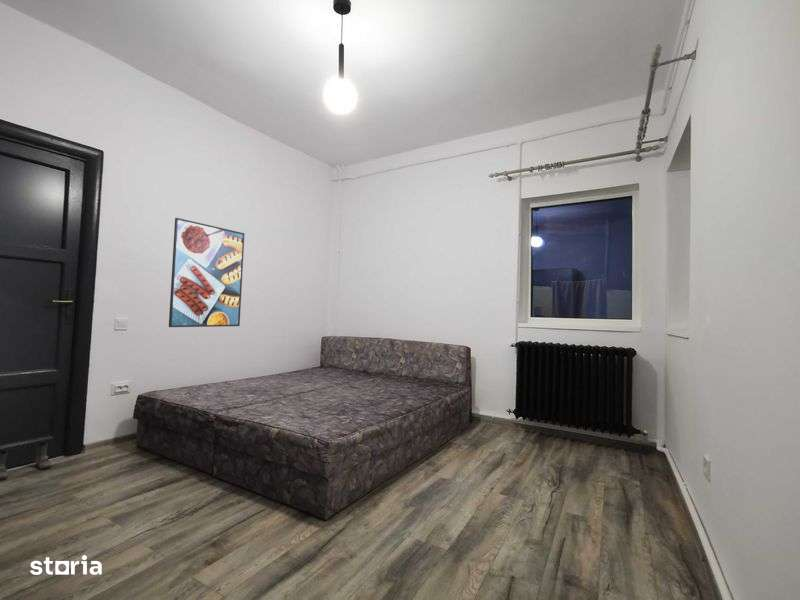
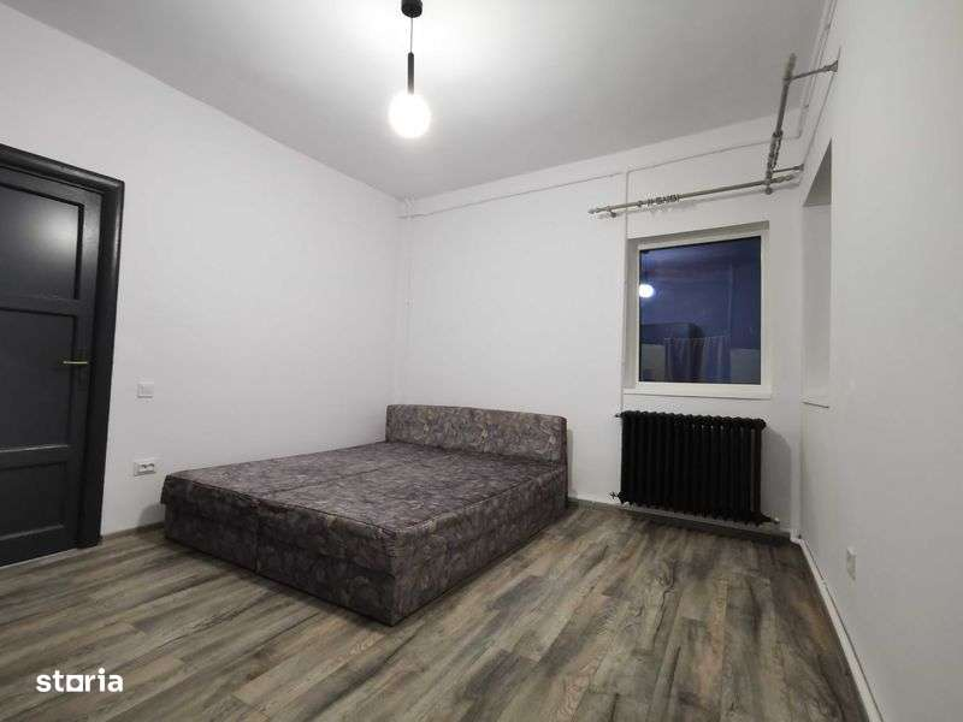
- boots [0,441,52,480]
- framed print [168,217,246,328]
